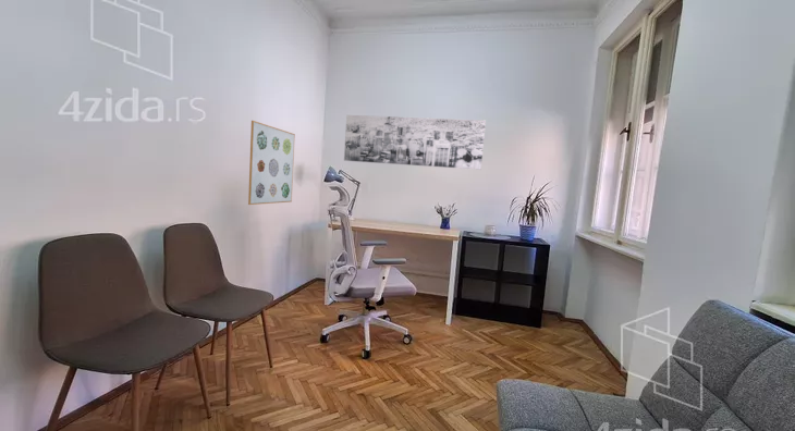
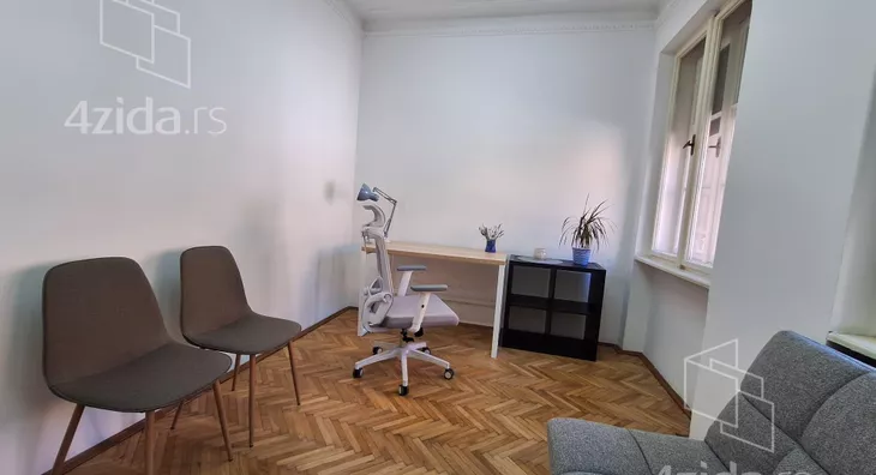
- wall art [343,114,487,171]
- wall art [247,120,296,206]
